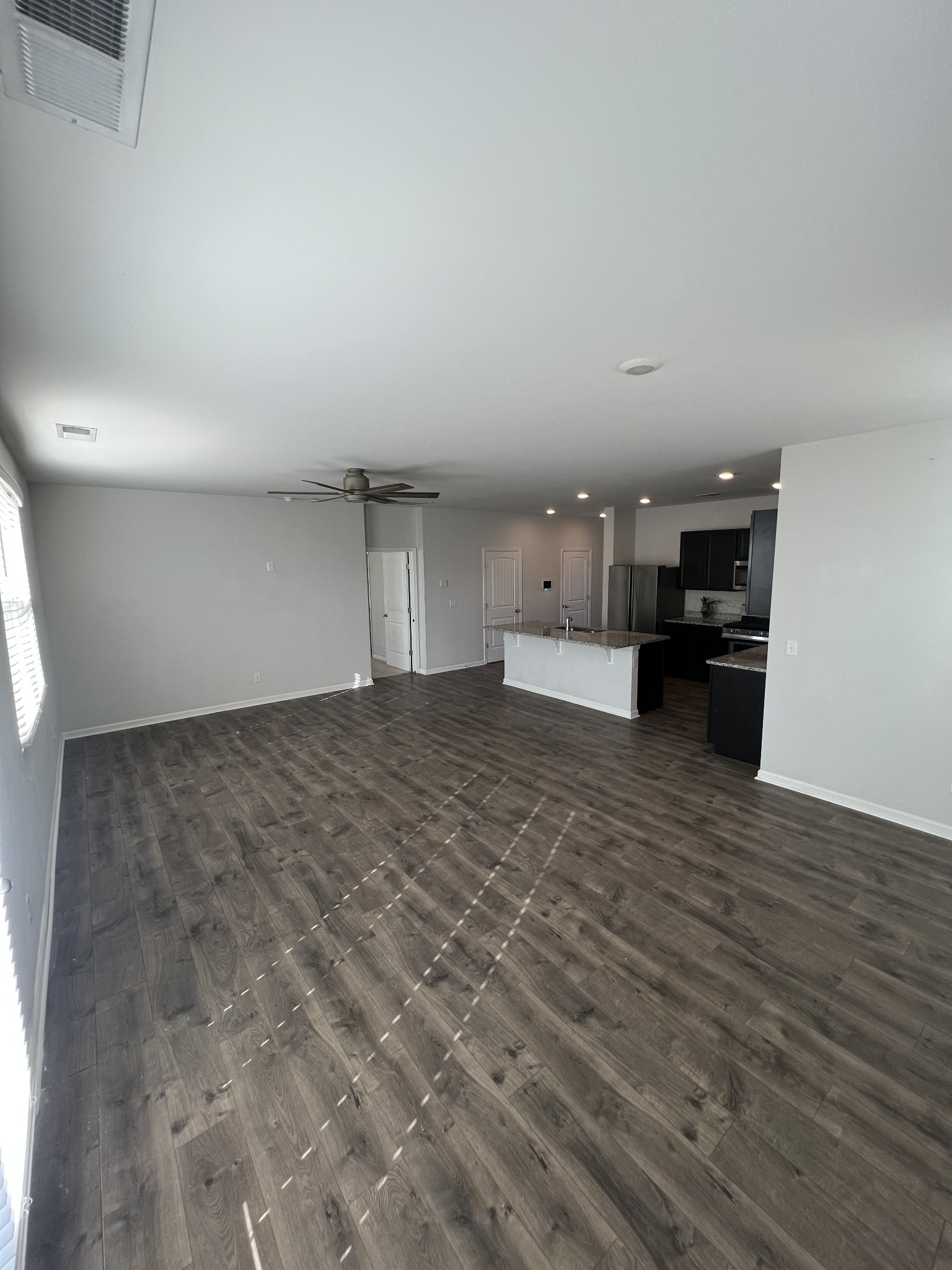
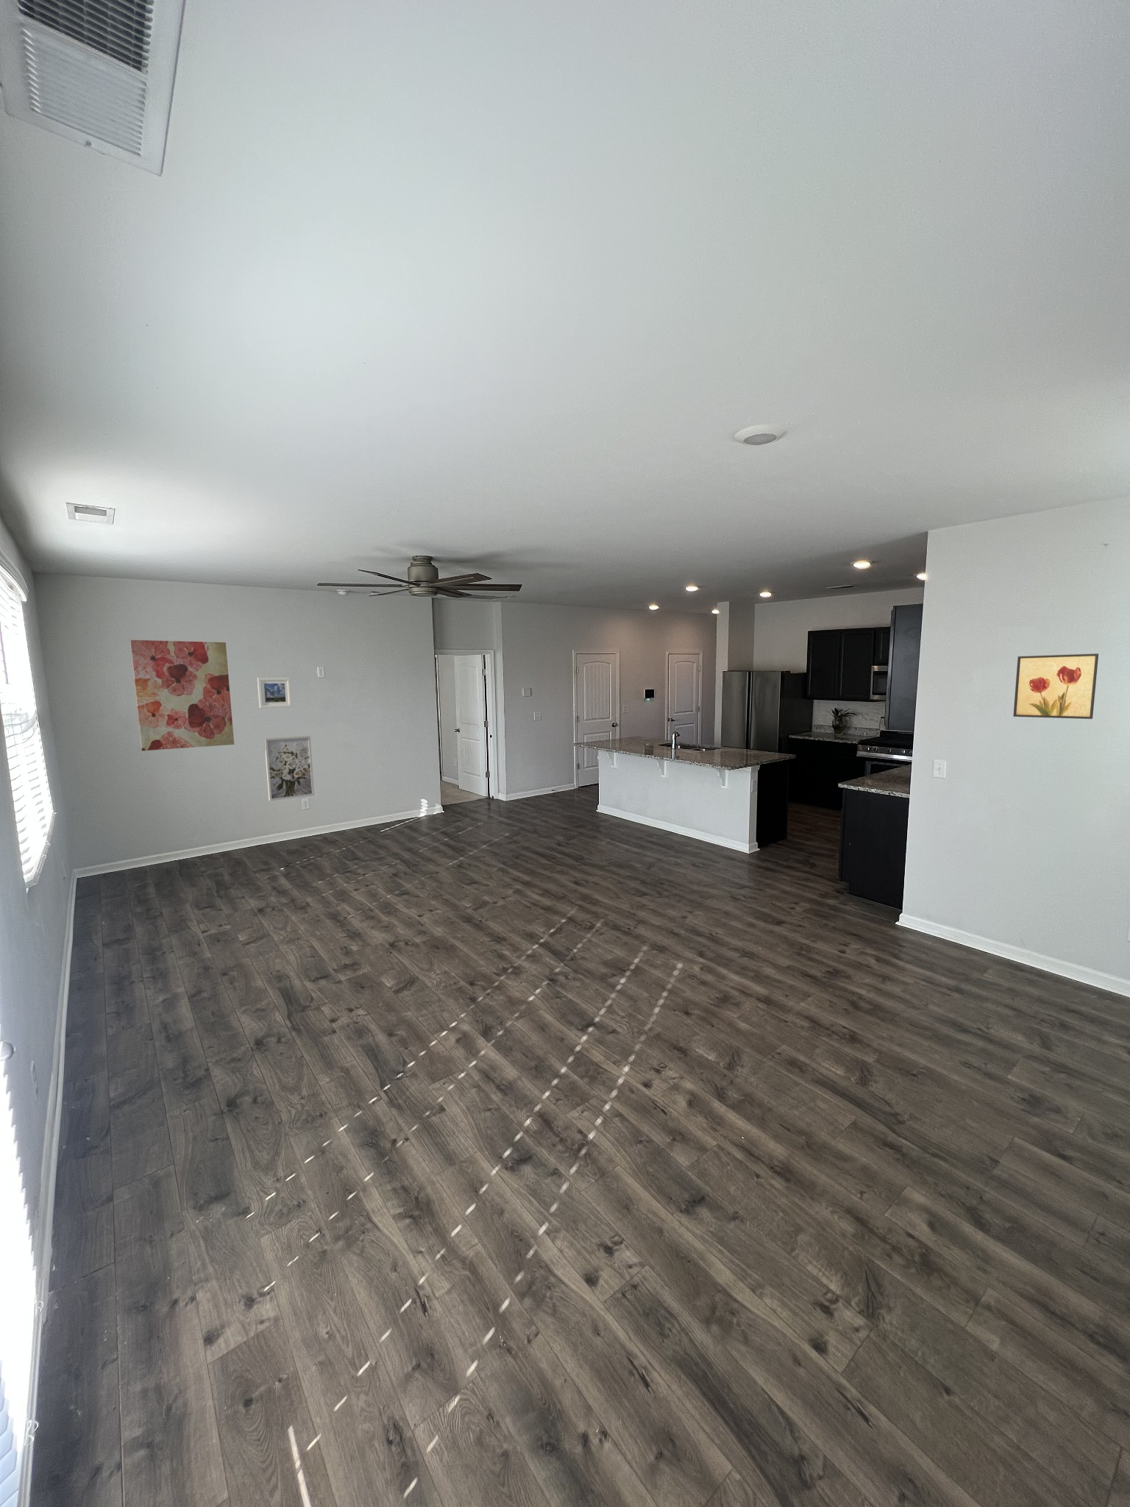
+ wall art [1012,653,1099,719]
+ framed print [256,678,293,708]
+ wall art [129,640,235,751]
+ wall art [264,735,315,801]
